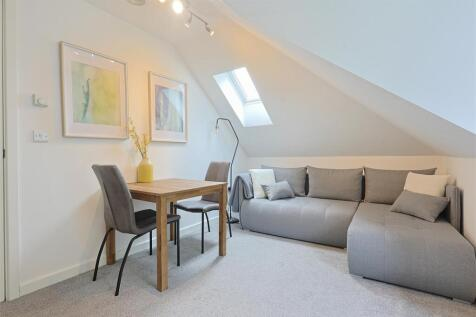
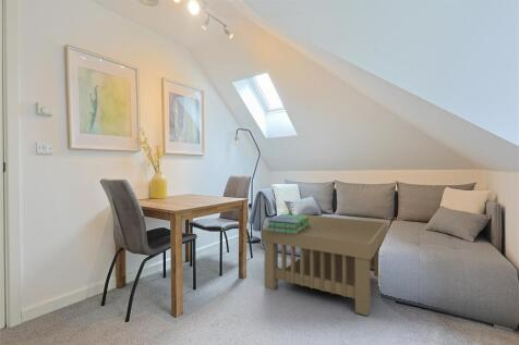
+ coffee table [261,213,388,317]
+ stack of books [266,213,310,234]
